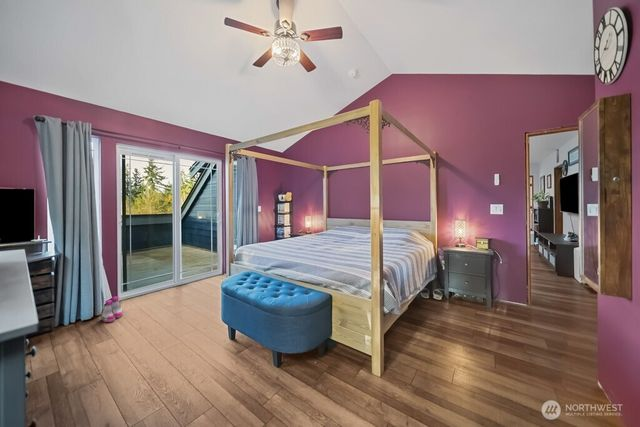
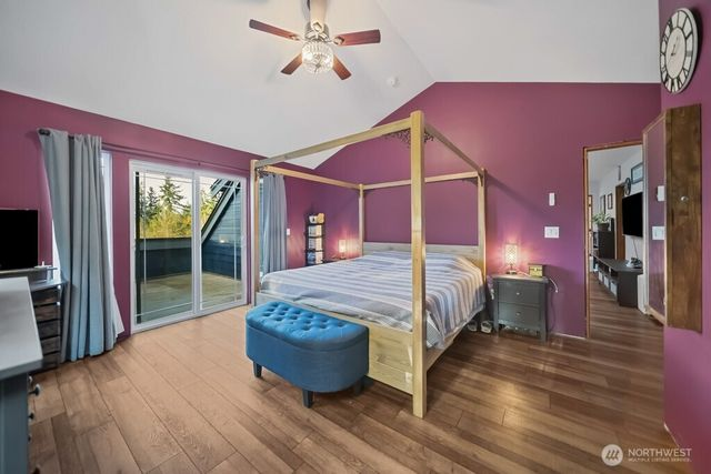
- boots [101,295,124,323]
